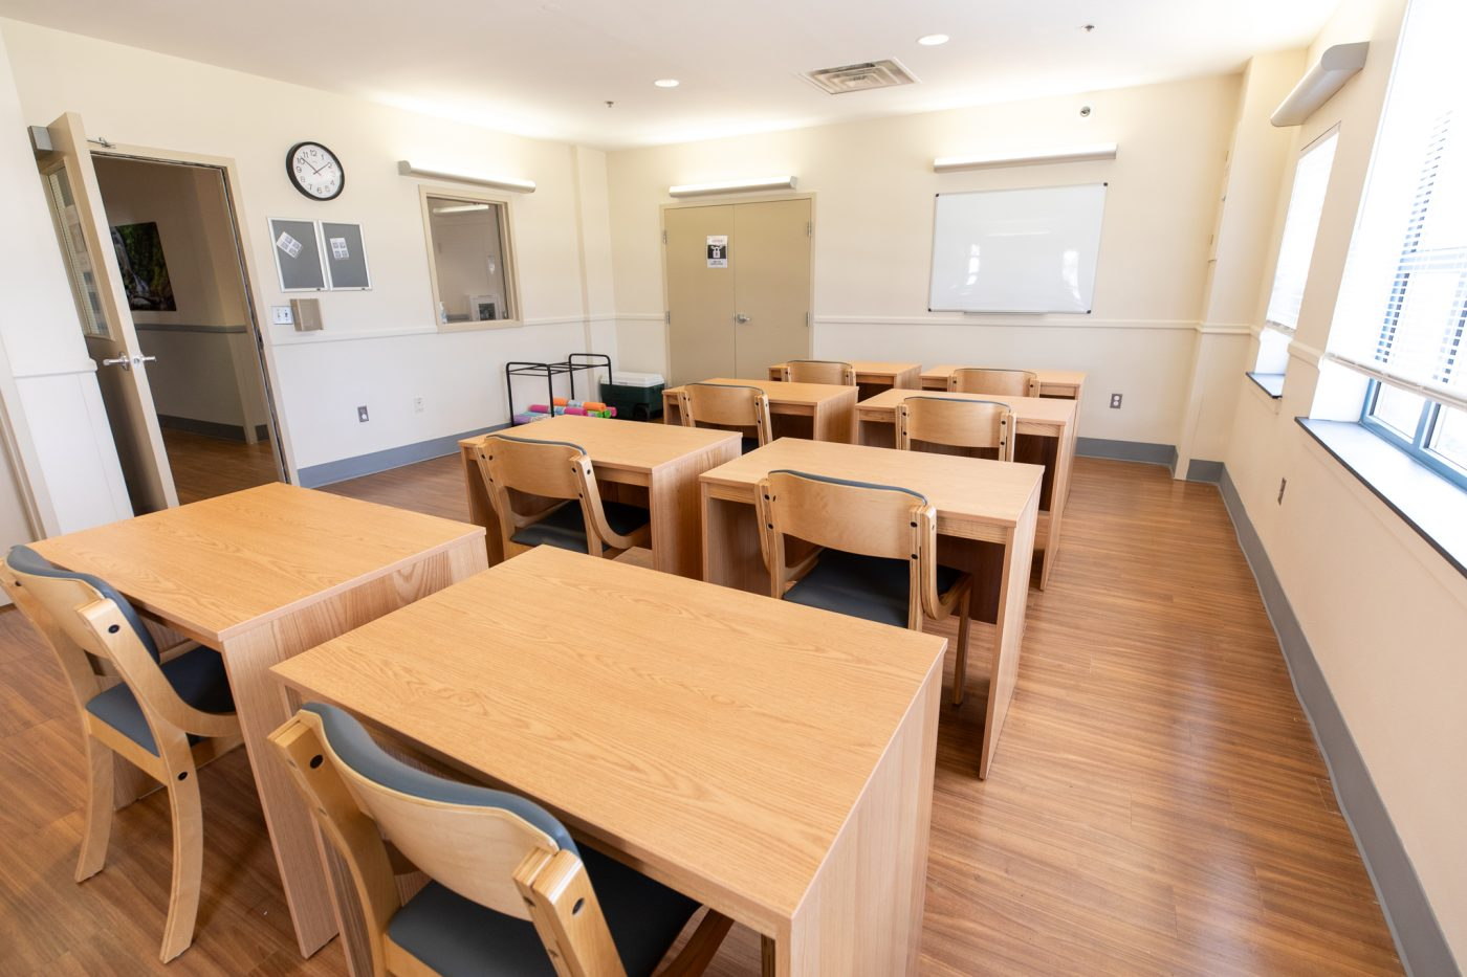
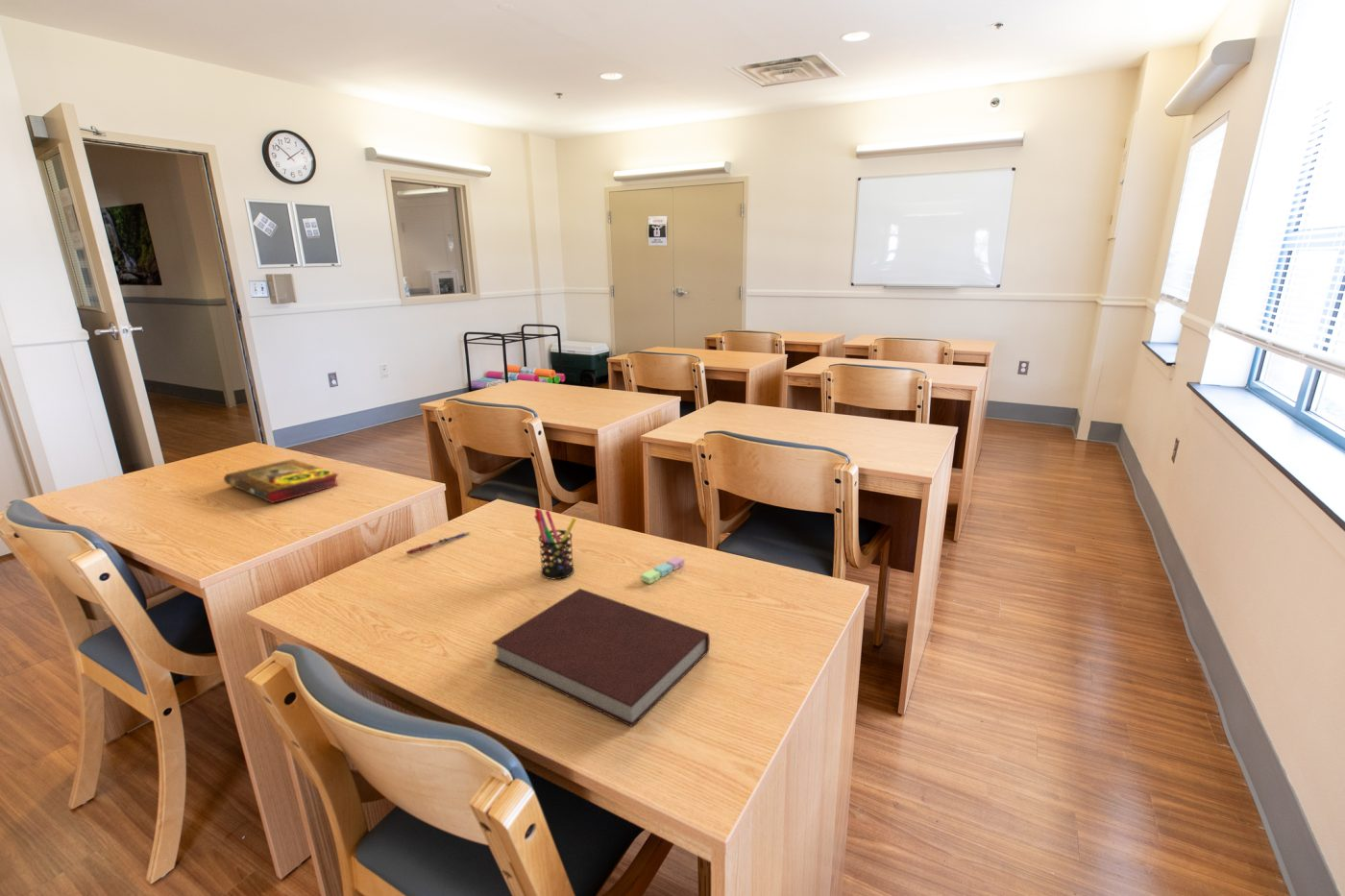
+ sticky notes [640,555,685,585]
+ book [223,458,340,504]
+ pen holder [533,508,577,580]
+ pen [405,531,471,556]
+ notebook [491,588,711,728]
